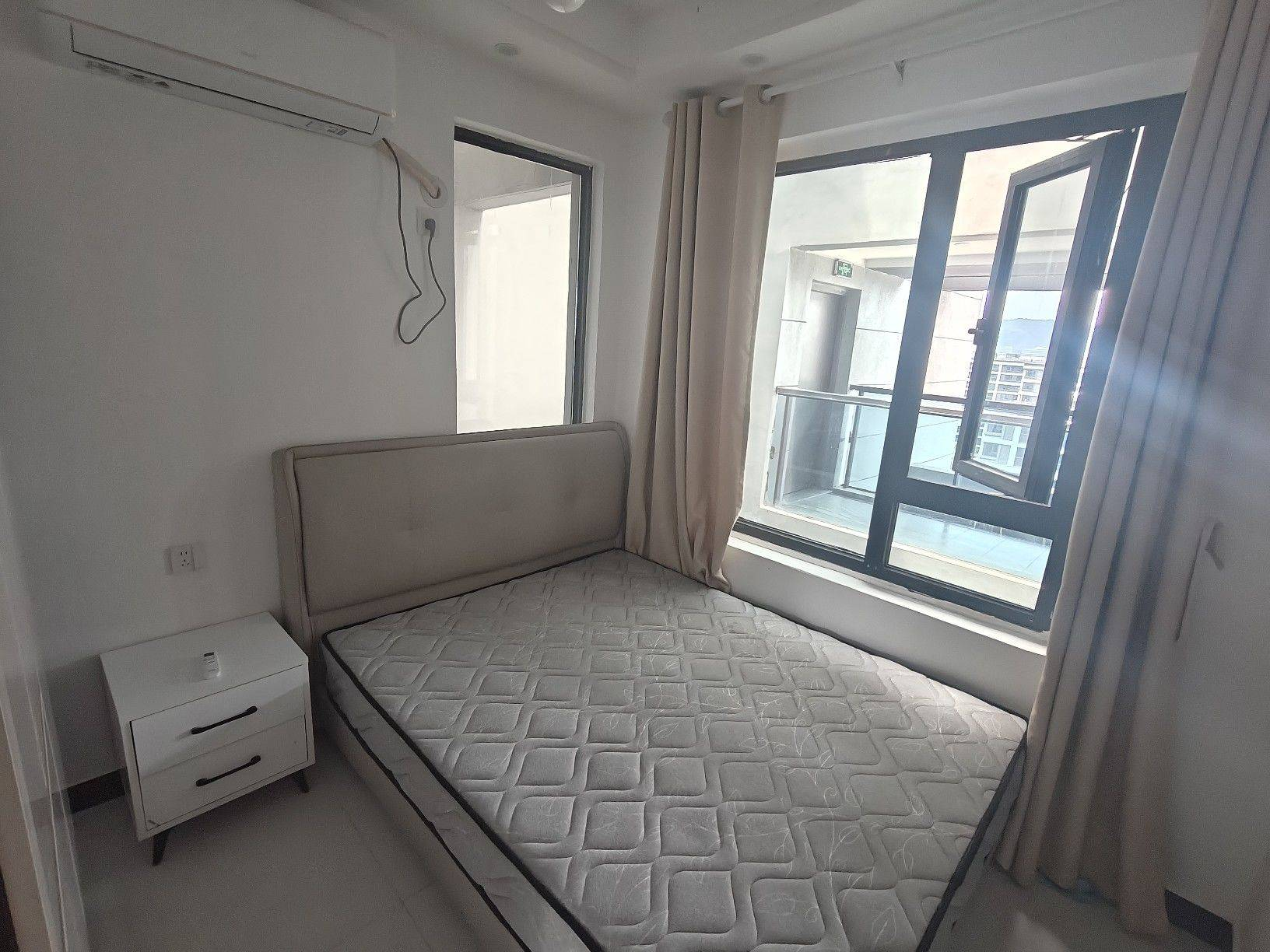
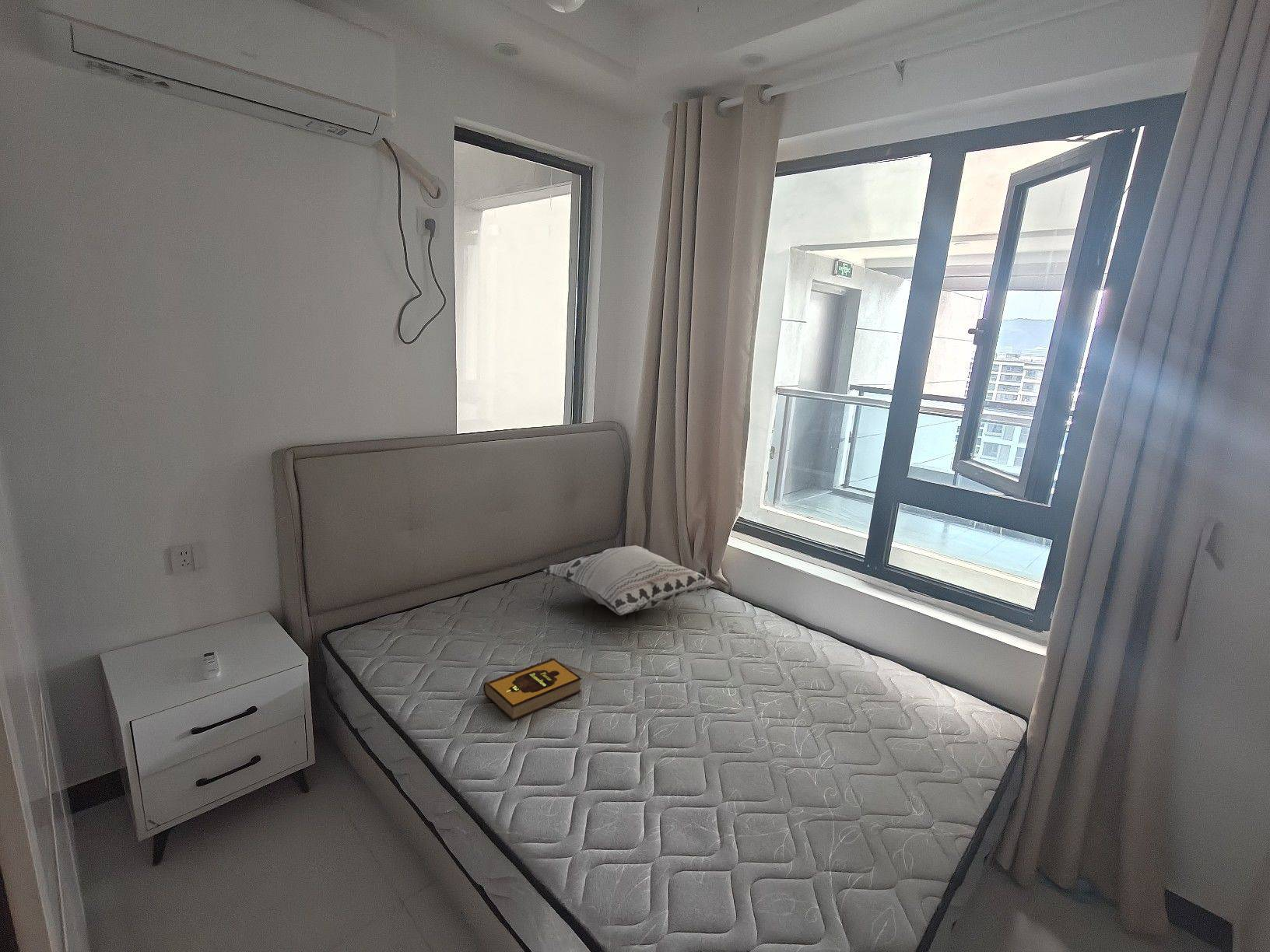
+ hardback book [482,657,582,721]
+ decorative pillow [542,544,717,616]
